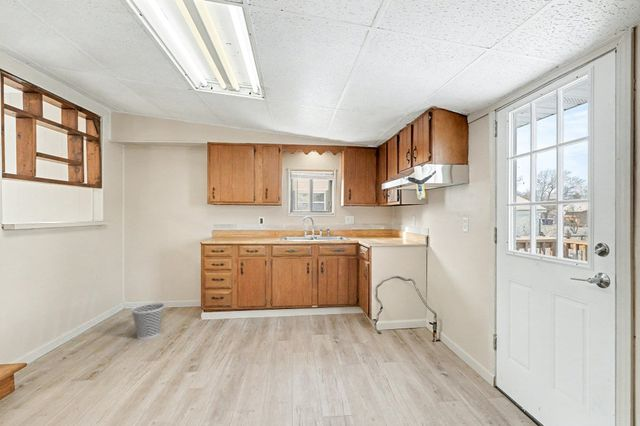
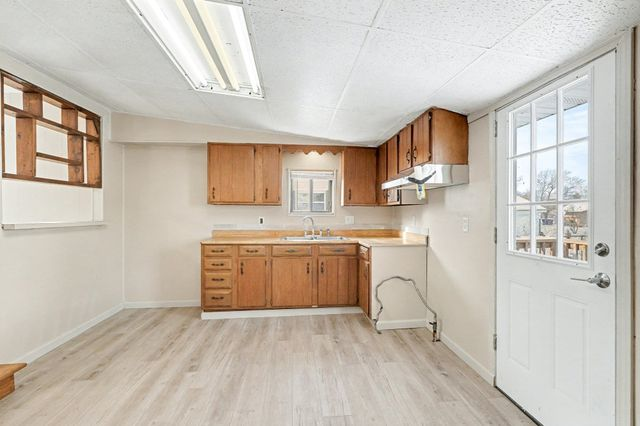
- wastebasket [130,301,166,341]
